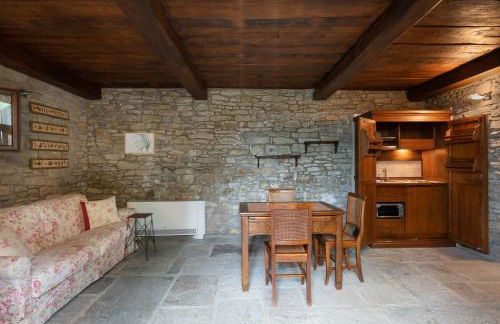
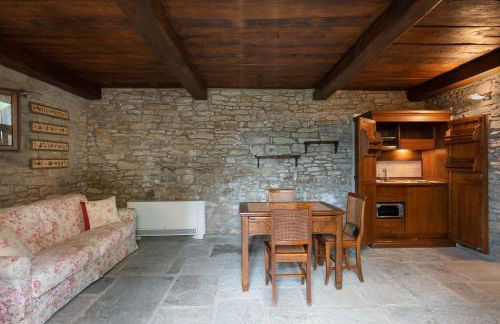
- wall art [124,132,156,155]
- side table [122,212,157,262]
